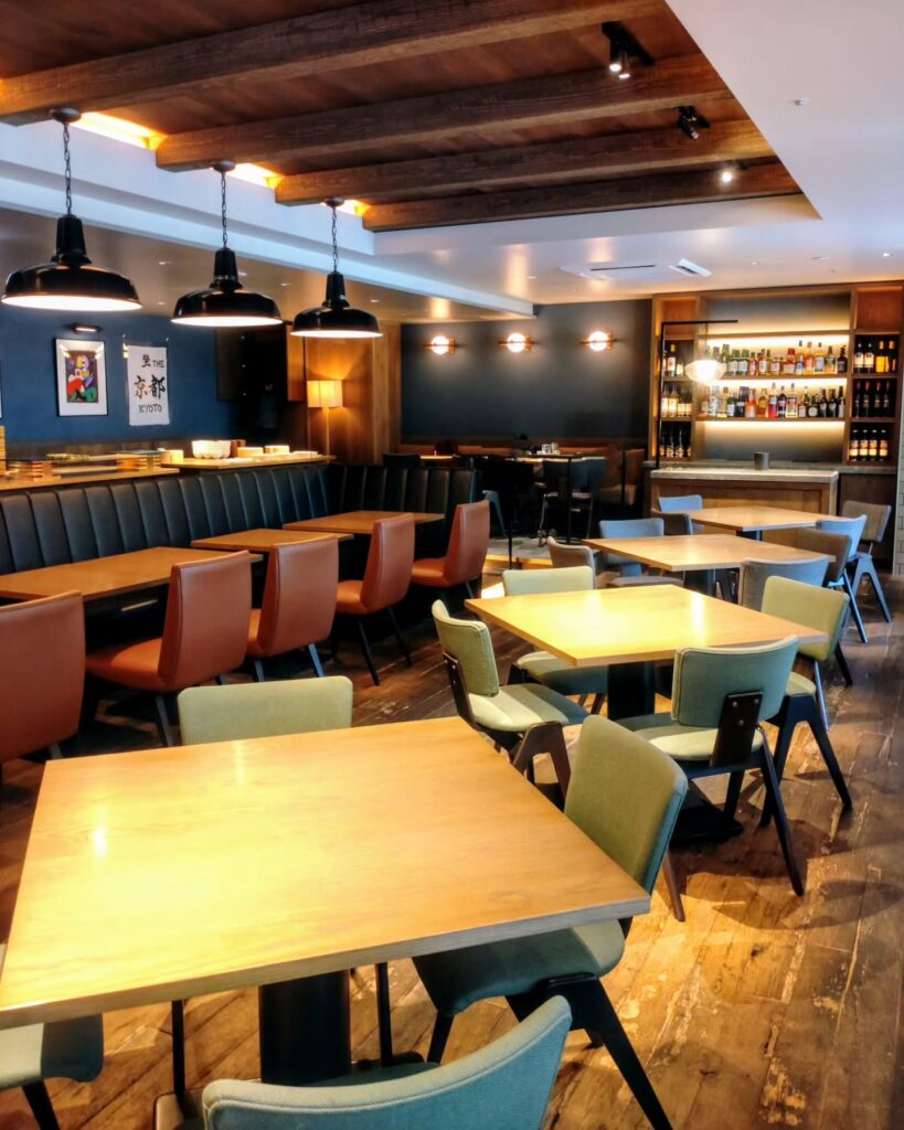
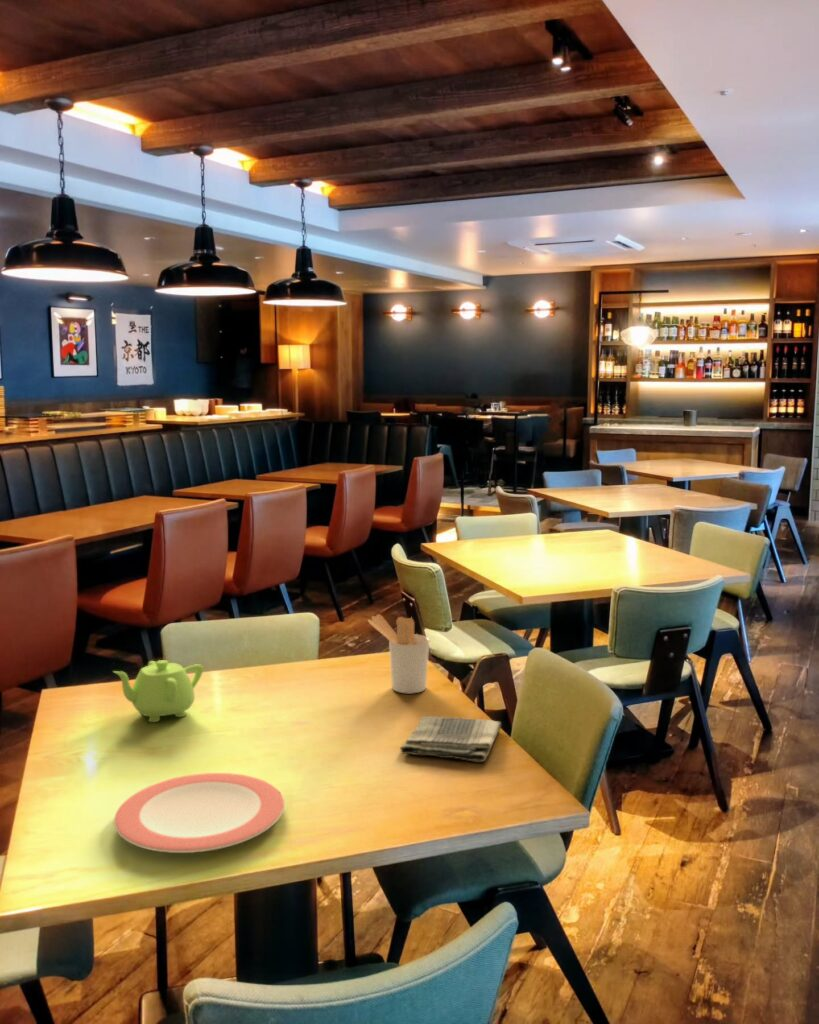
+ utensil holder [367,613,430,694]
+ teapot [112,659,204,723]
+ dish towel [399,715,502,763]
+ plate [113,772,285,854]
